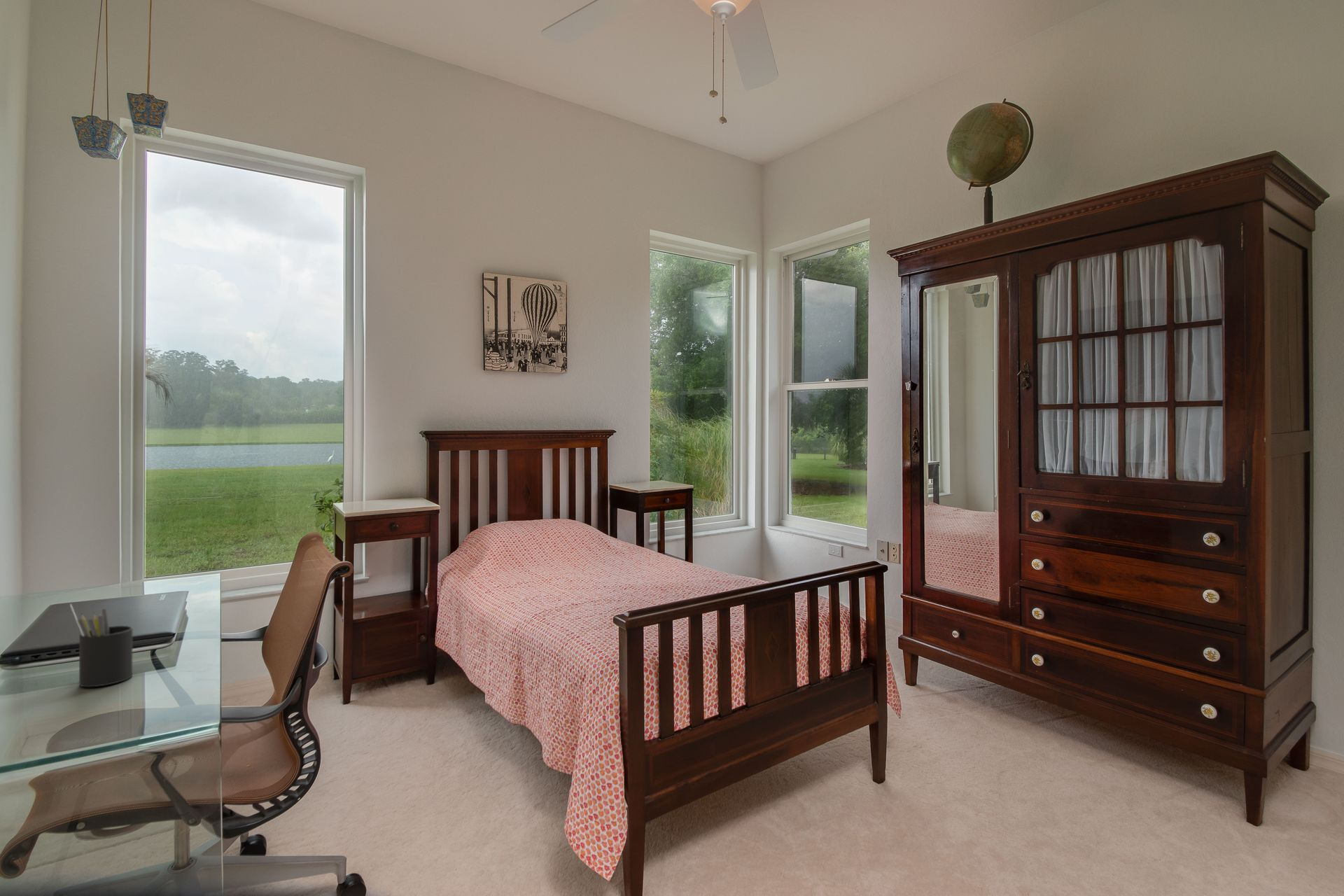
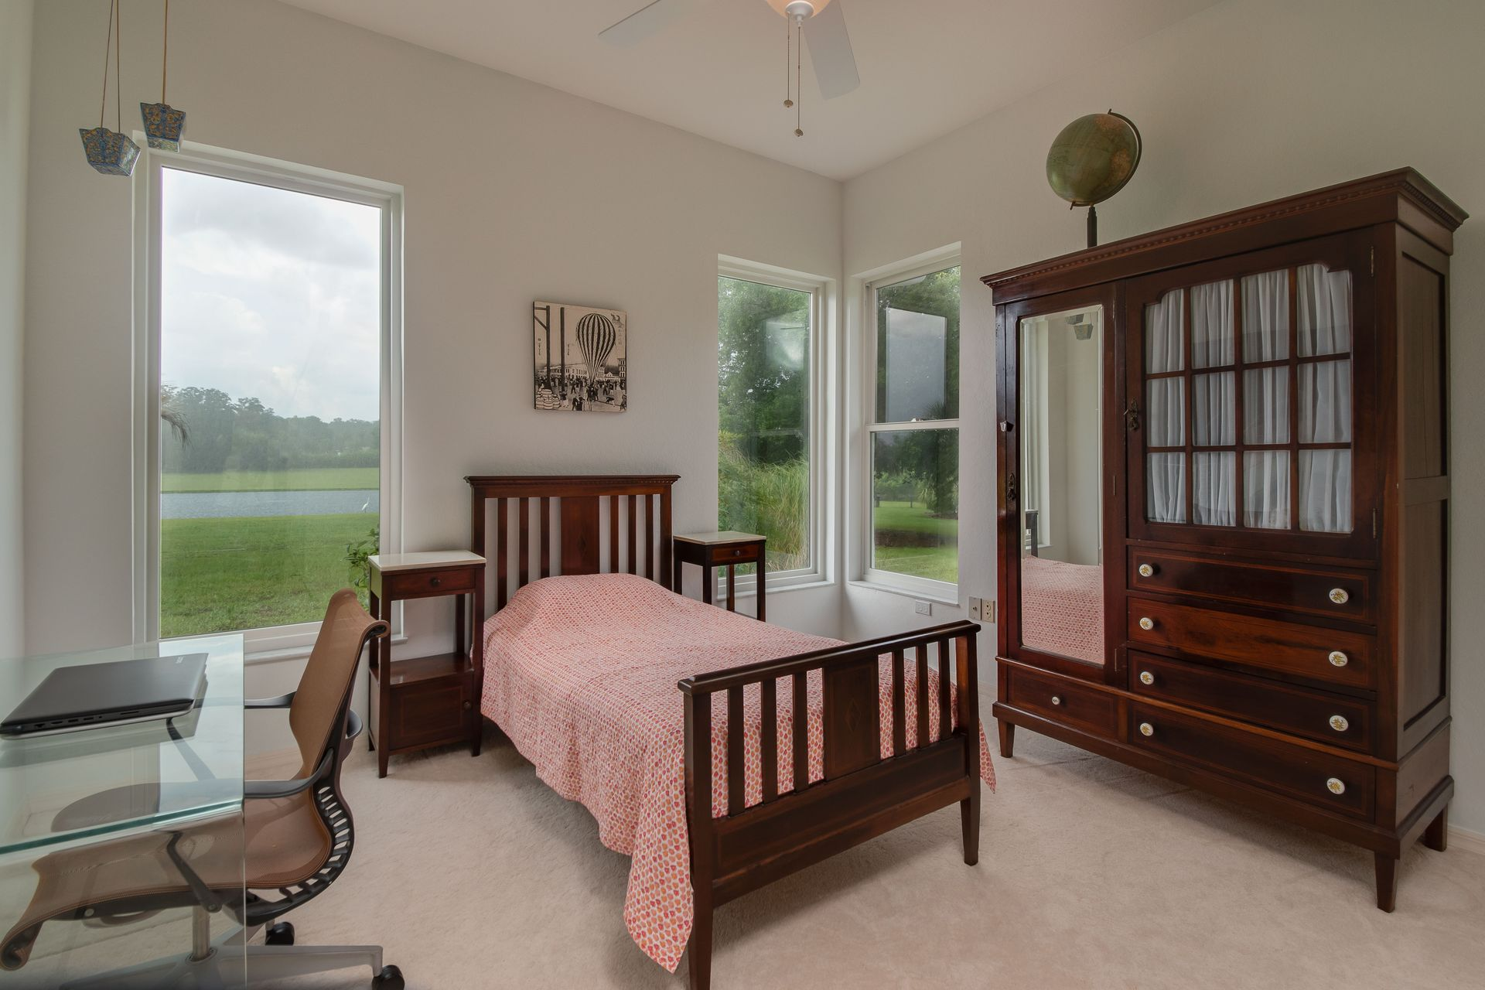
- pen holder [69,603,133,688]
